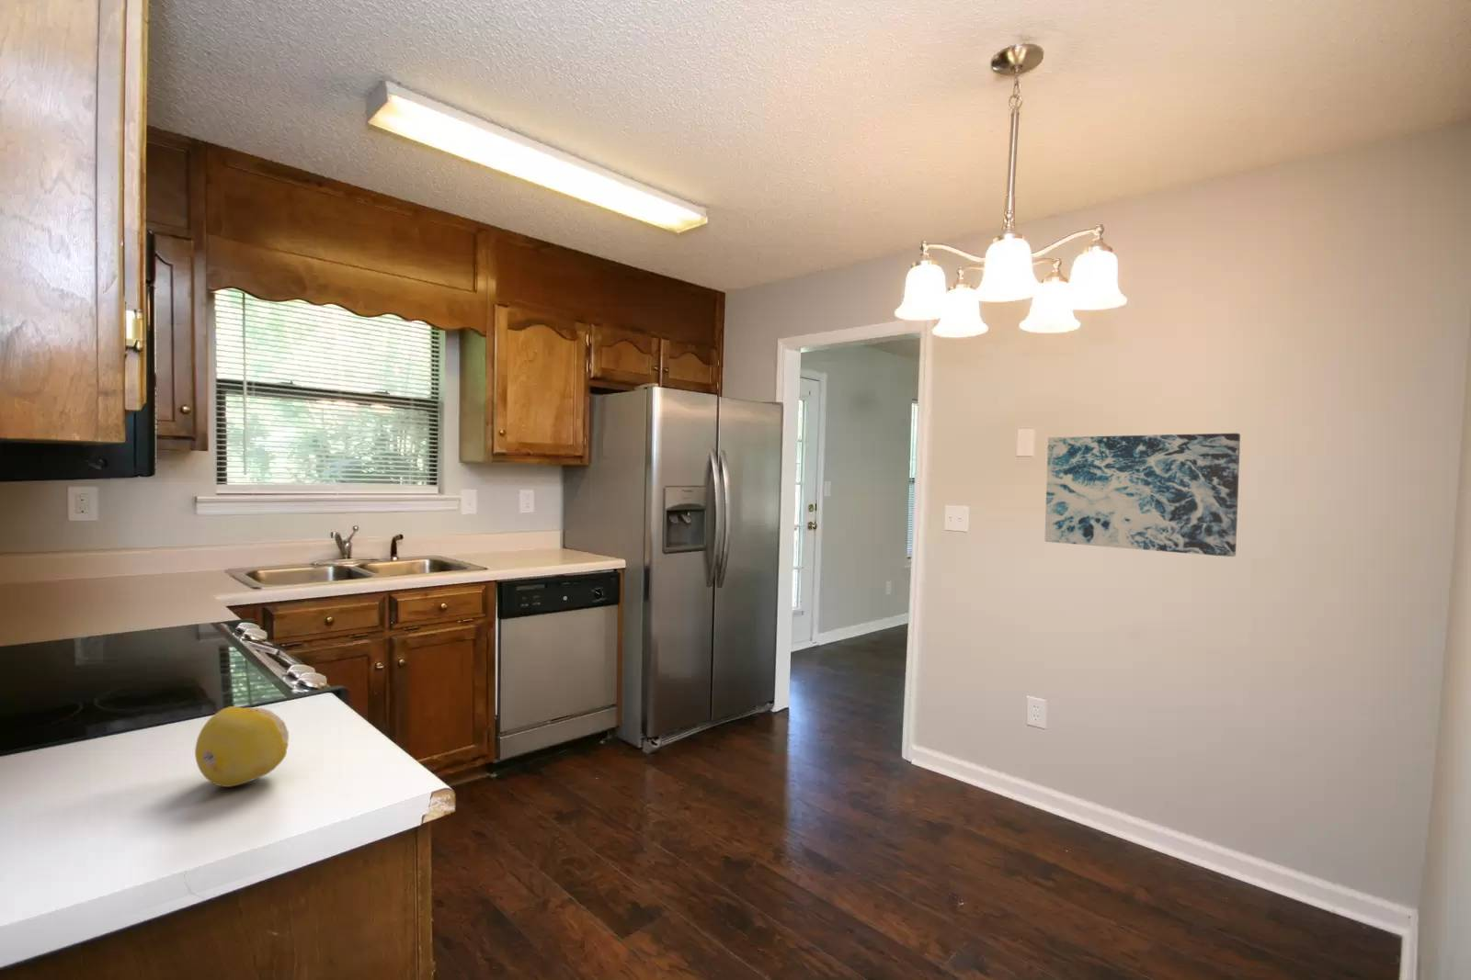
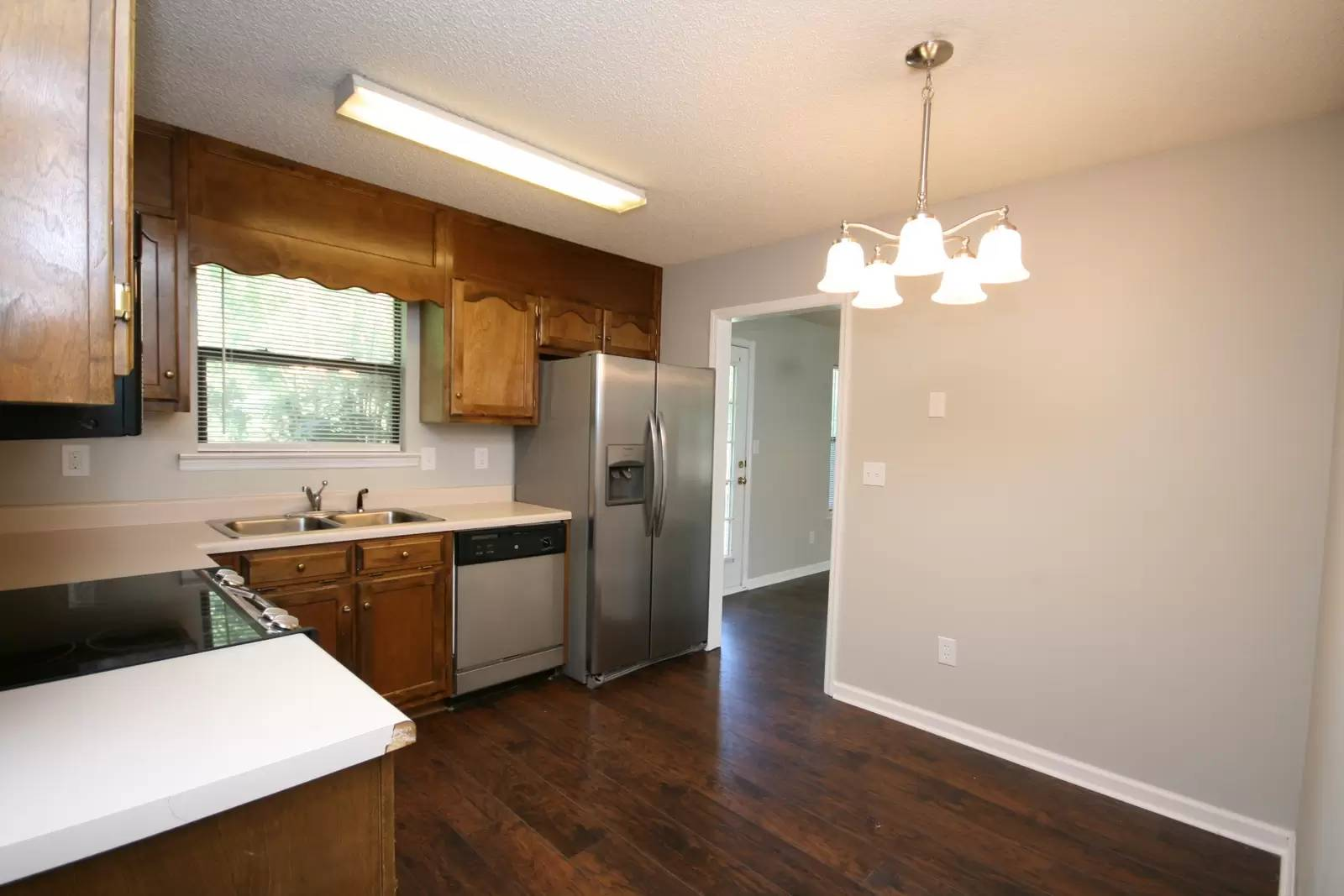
- wall art [1044,433,1241,558]
- fruit [194,705,290,788]
